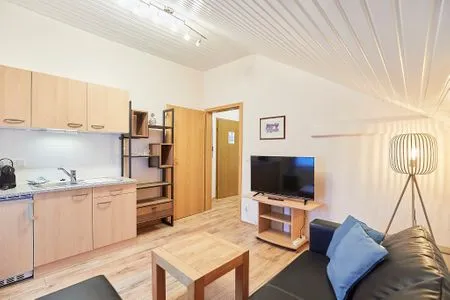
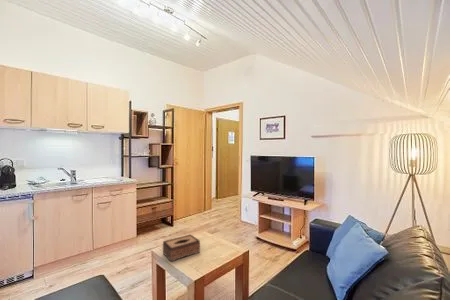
+ tissue box [162,233,201,263]
